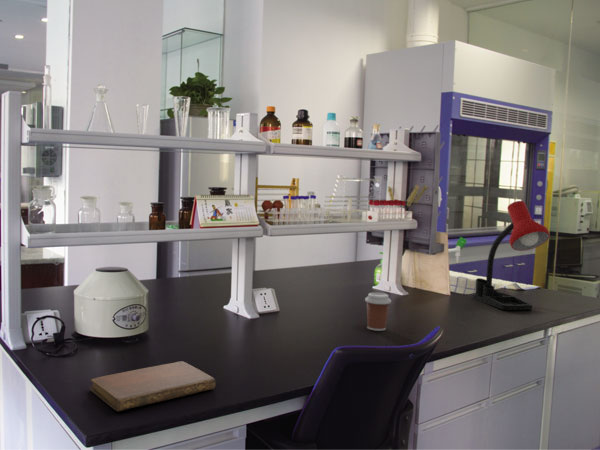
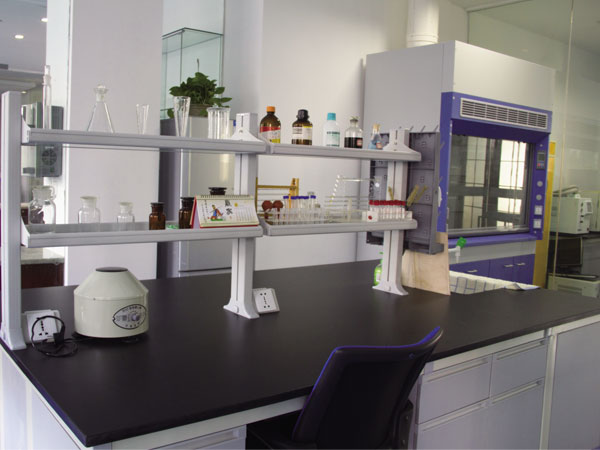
- coffee cup [364,292,392,332]
- notebook [89,360,217,412]
- desk lamp [472,200,551,311]
